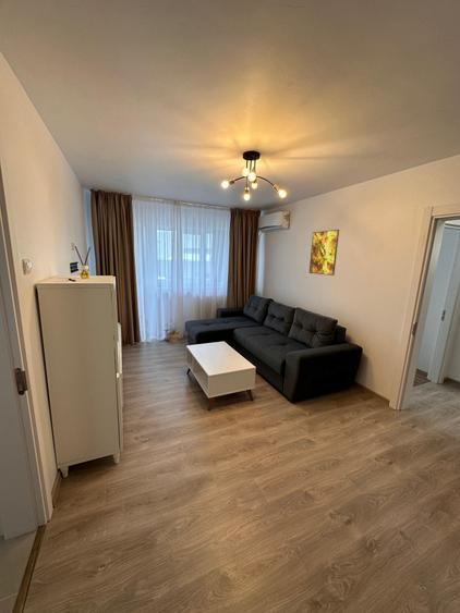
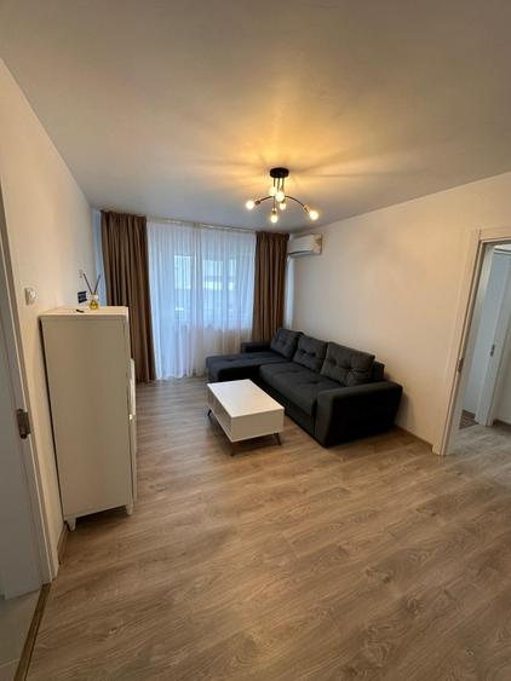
- potted plant [162,319,183,344]
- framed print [308,229,340,277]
